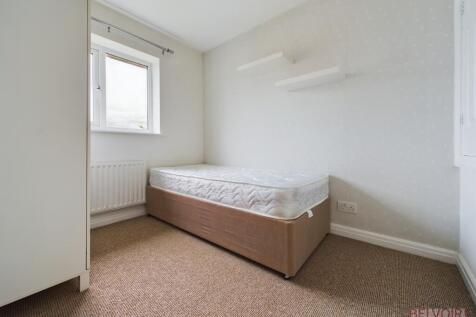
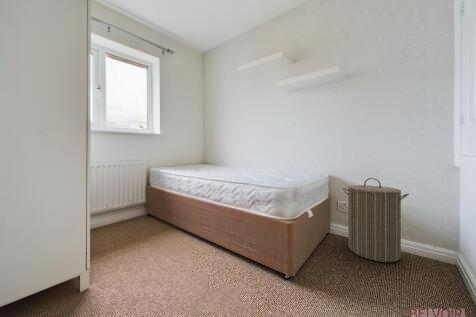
+ laundry hamper [342,177,410,263]
